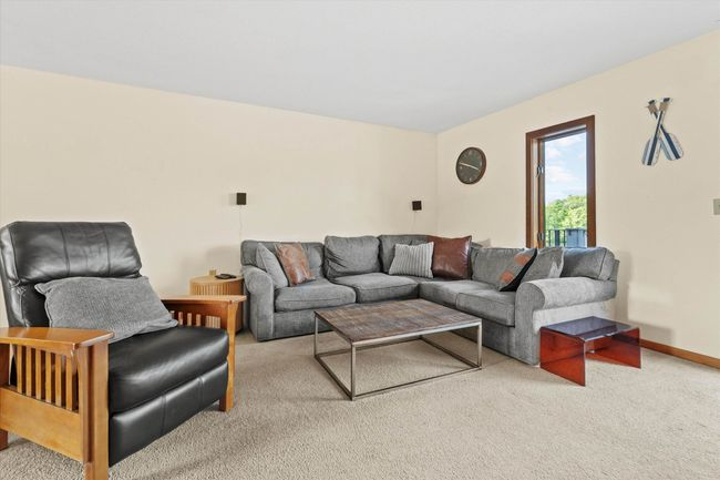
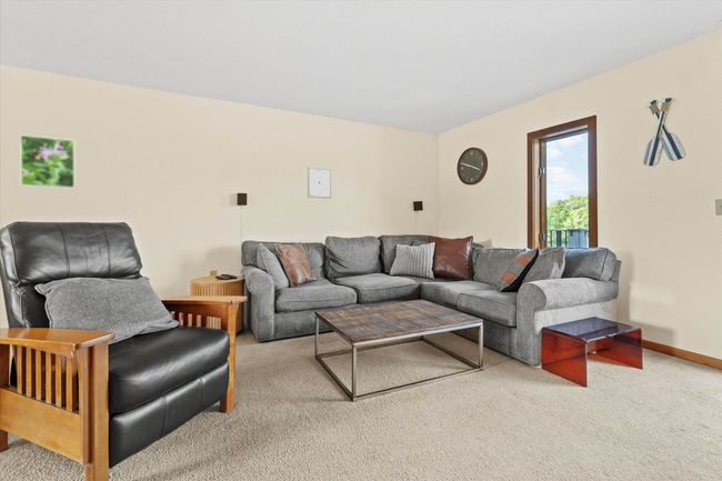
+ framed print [19,134,77,189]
+ wall art [307,167,332,200]
